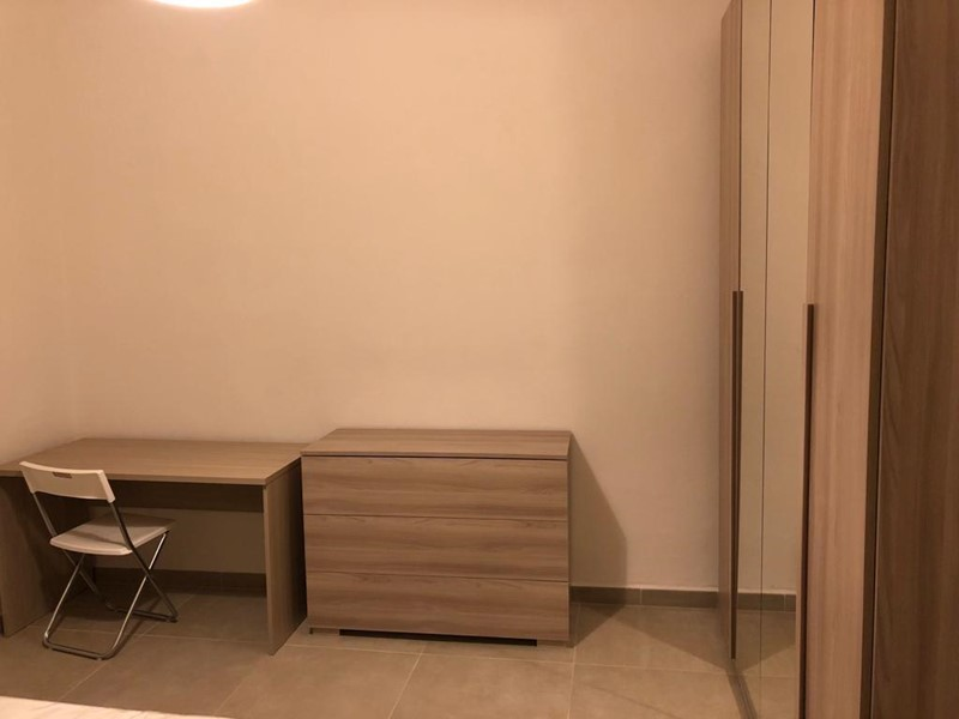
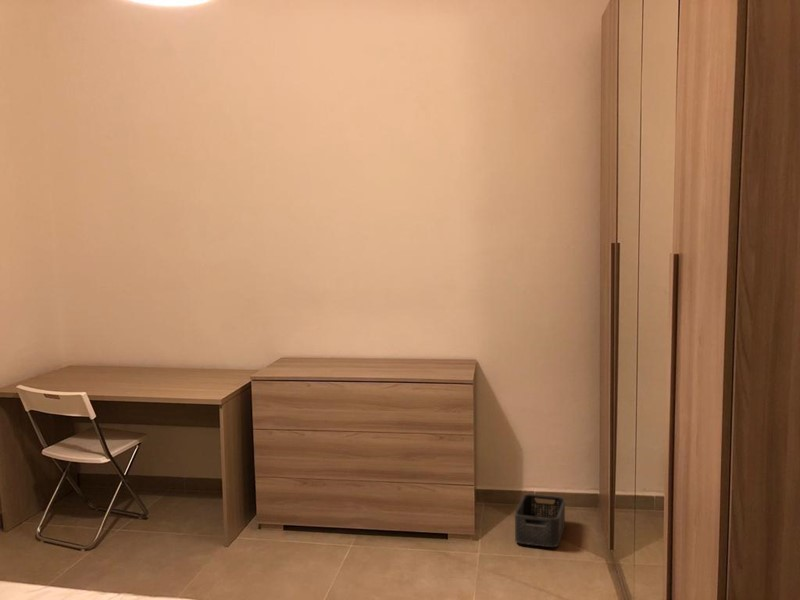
+ storage bin [514,493,566,548]
